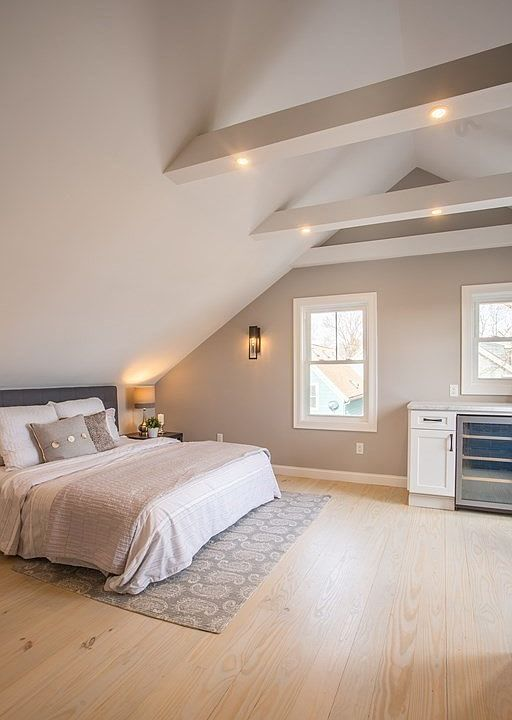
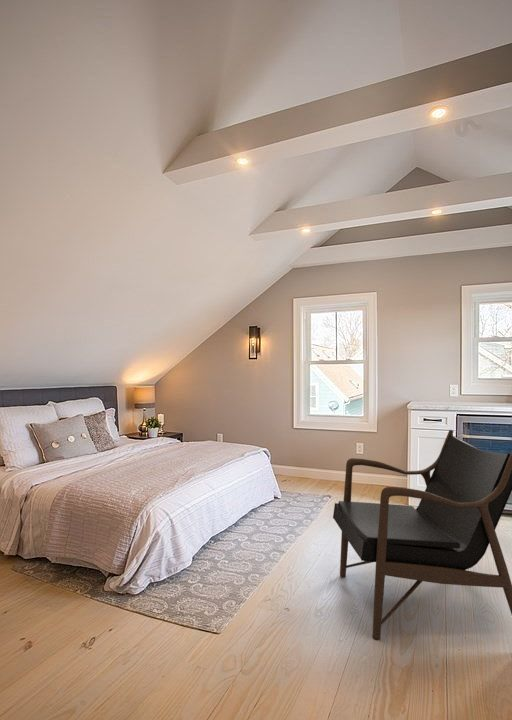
+ armchair [332,429,512,641]
